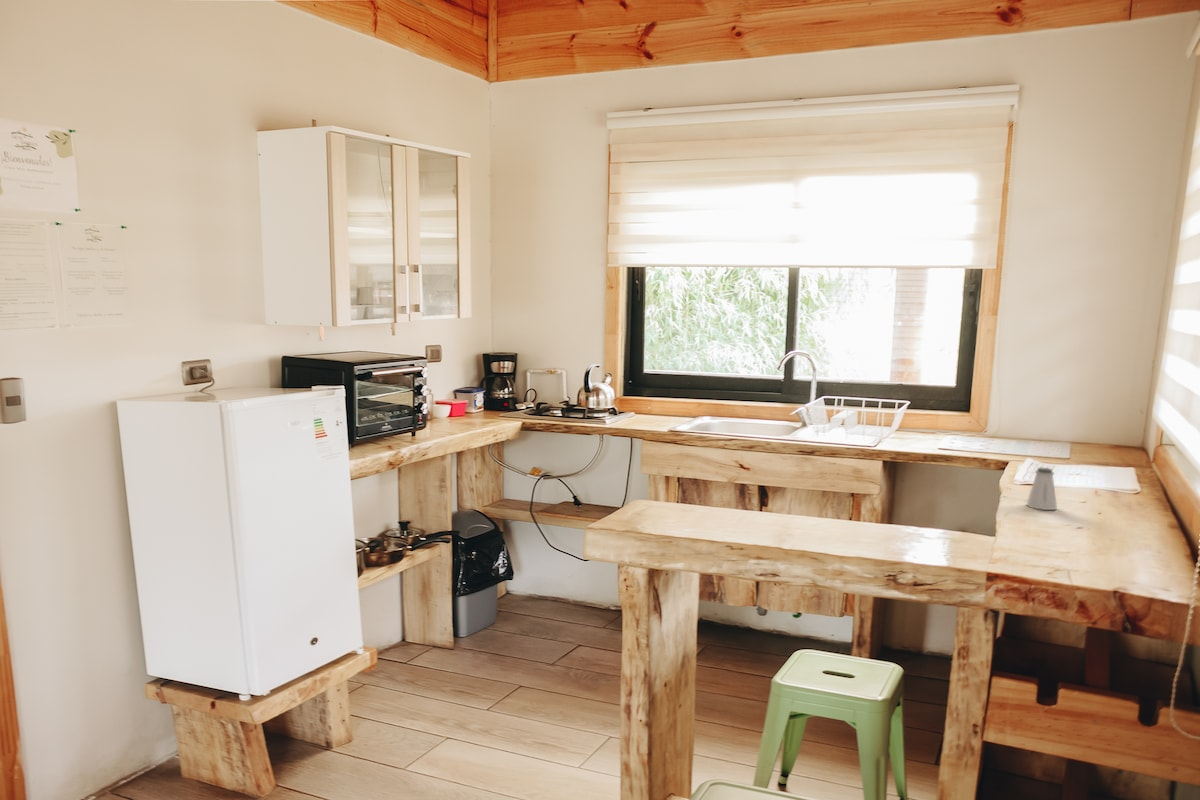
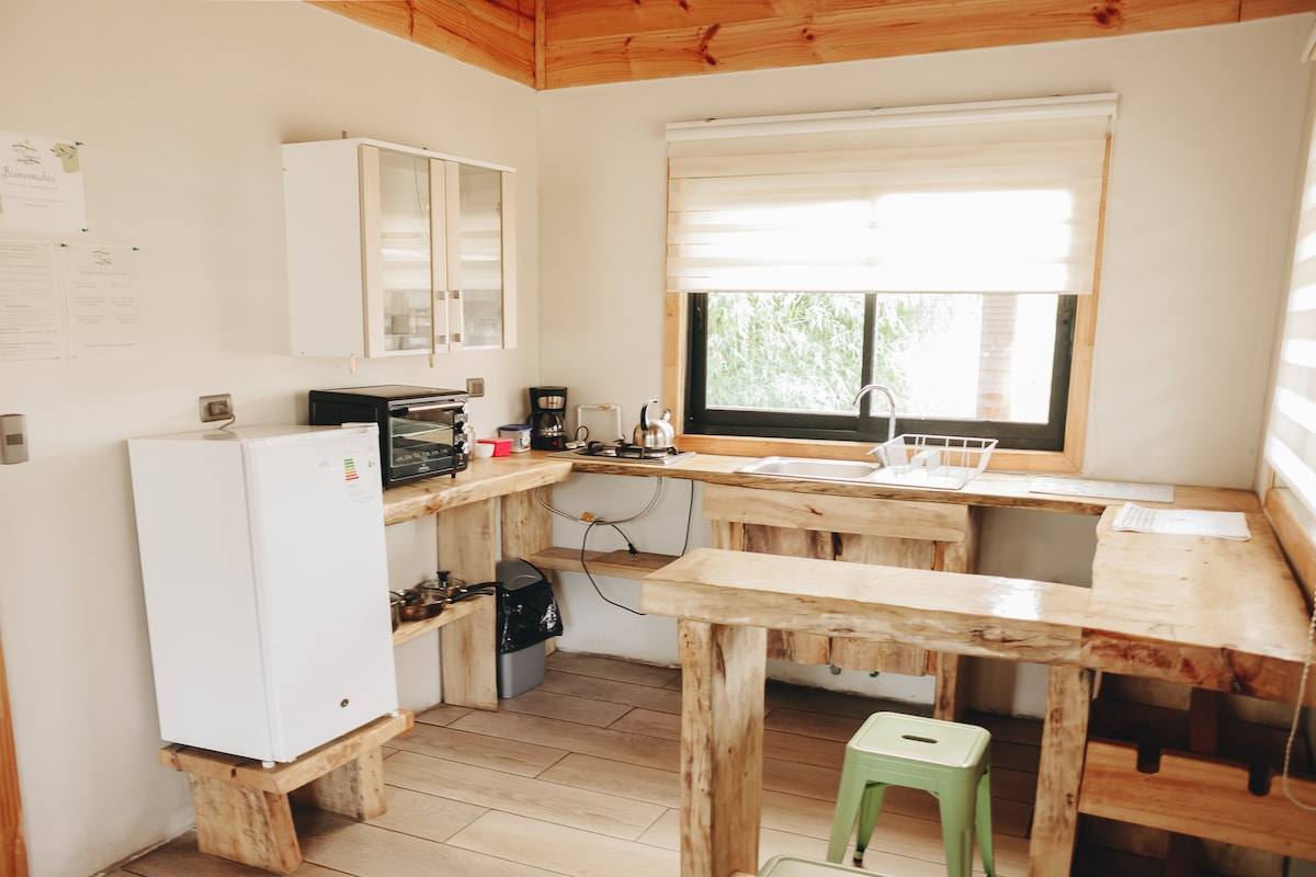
- saltshaker [1026,467,1058,511]
